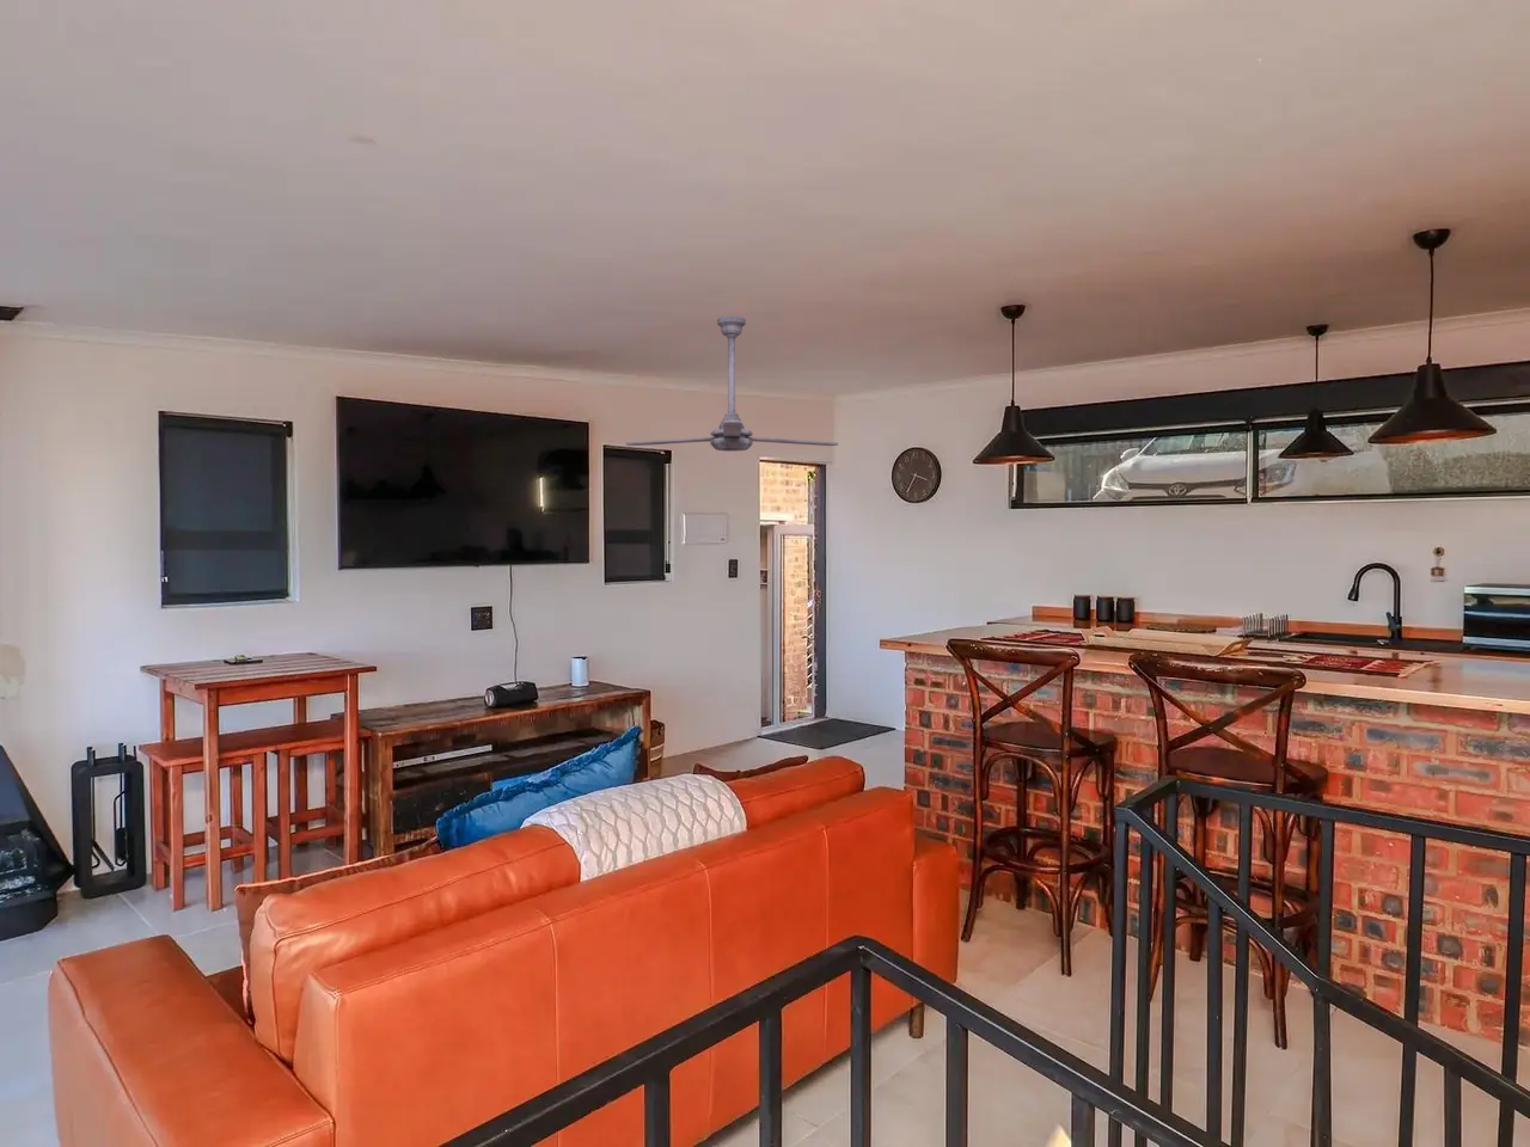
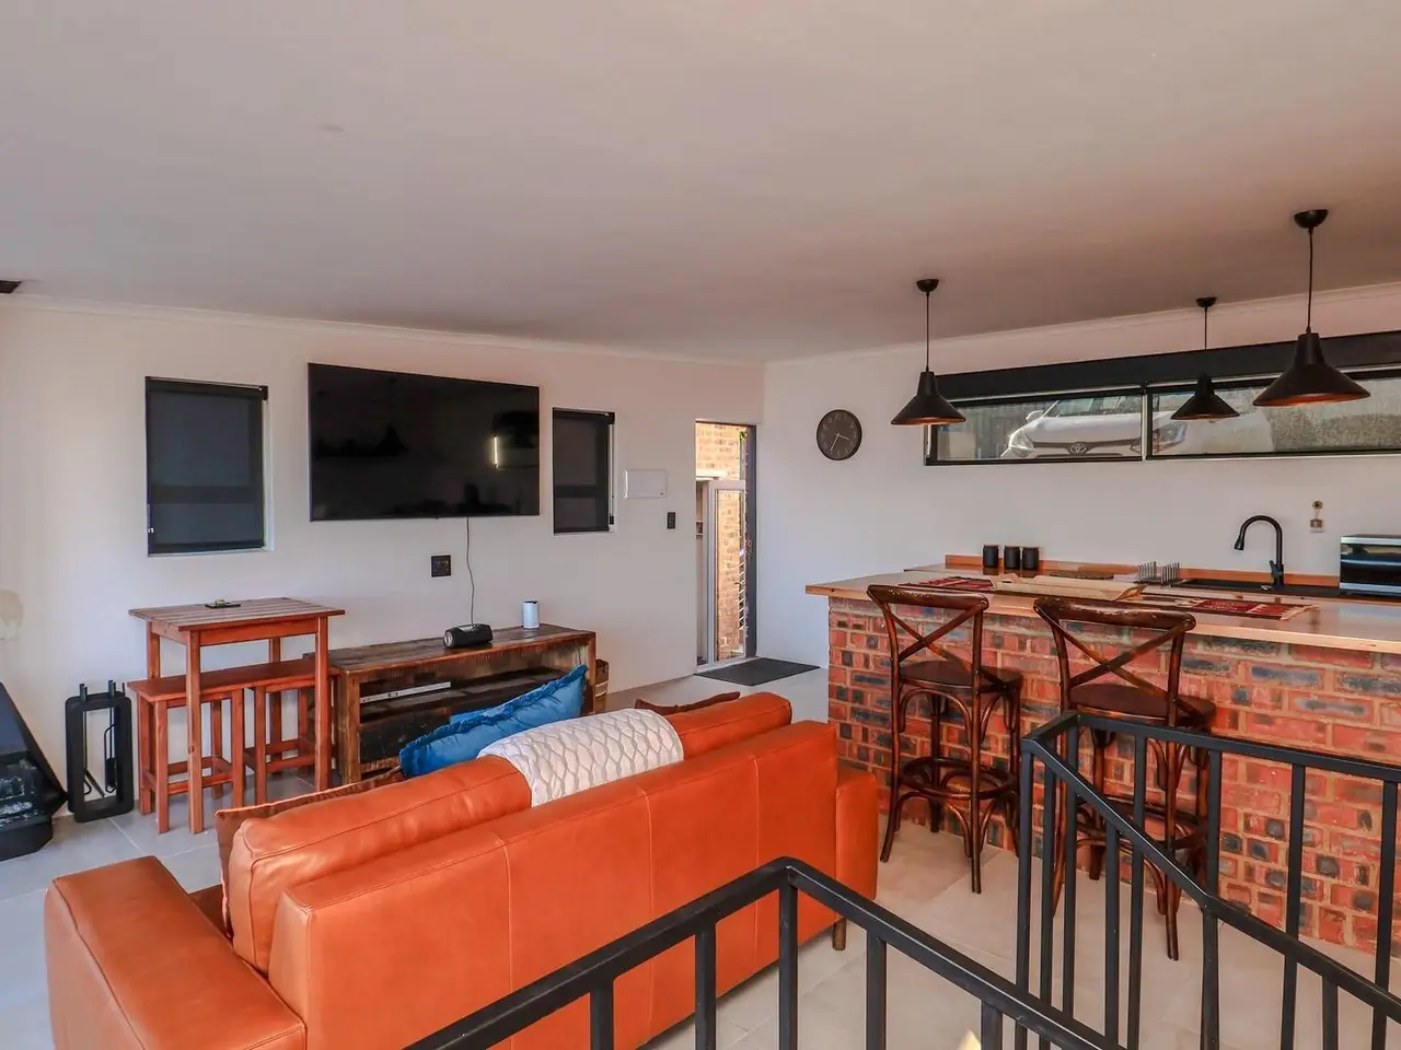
- ceiling fan [625,314,840,453]
